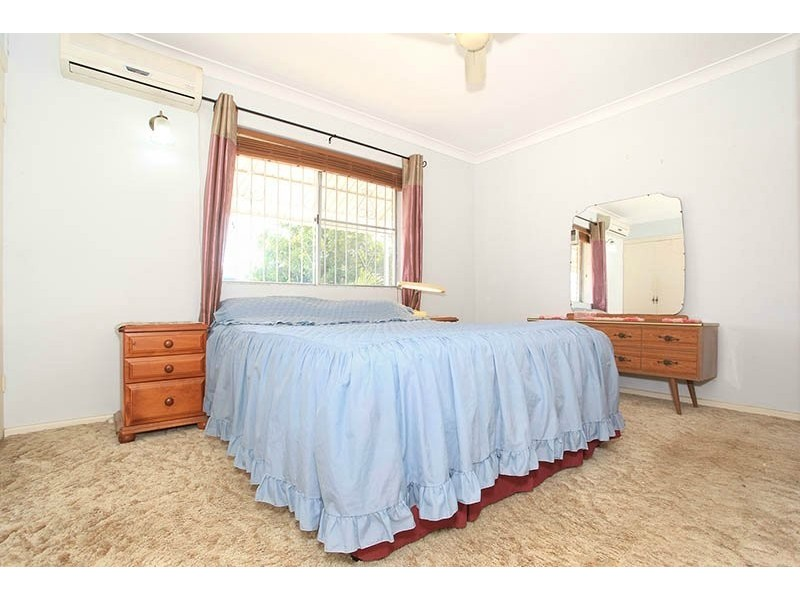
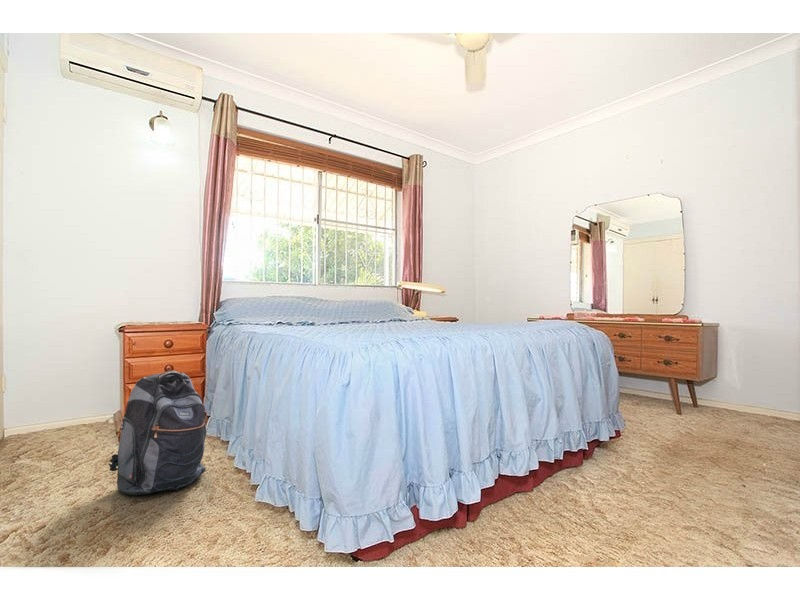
+ backpack [107,370,207,497]
